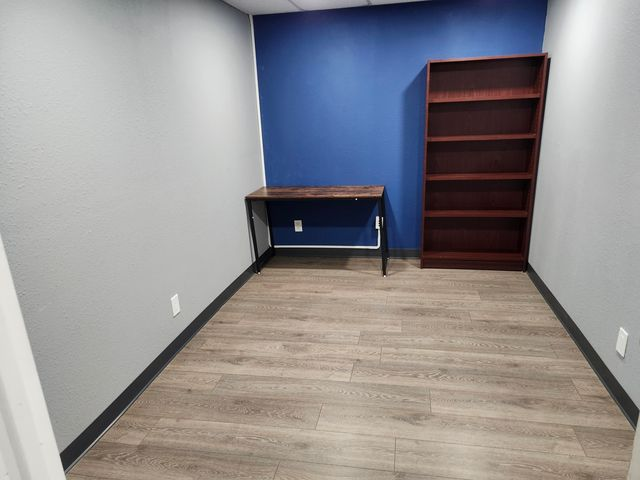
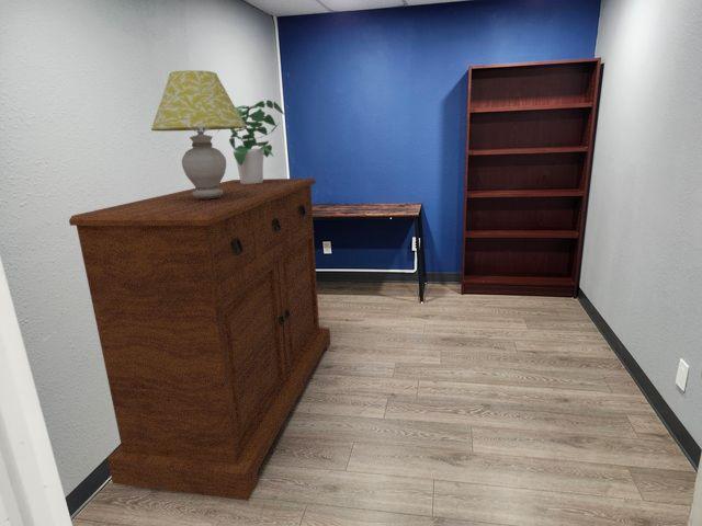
+ sideboard [68,178,331,502]
+ table lamp [150,69,247,199]
+ potted plant [216,99,285,184]
